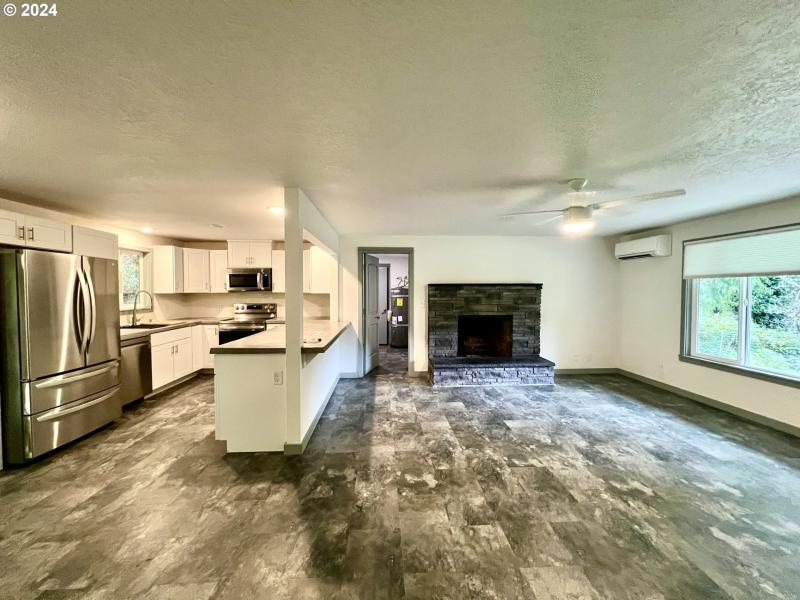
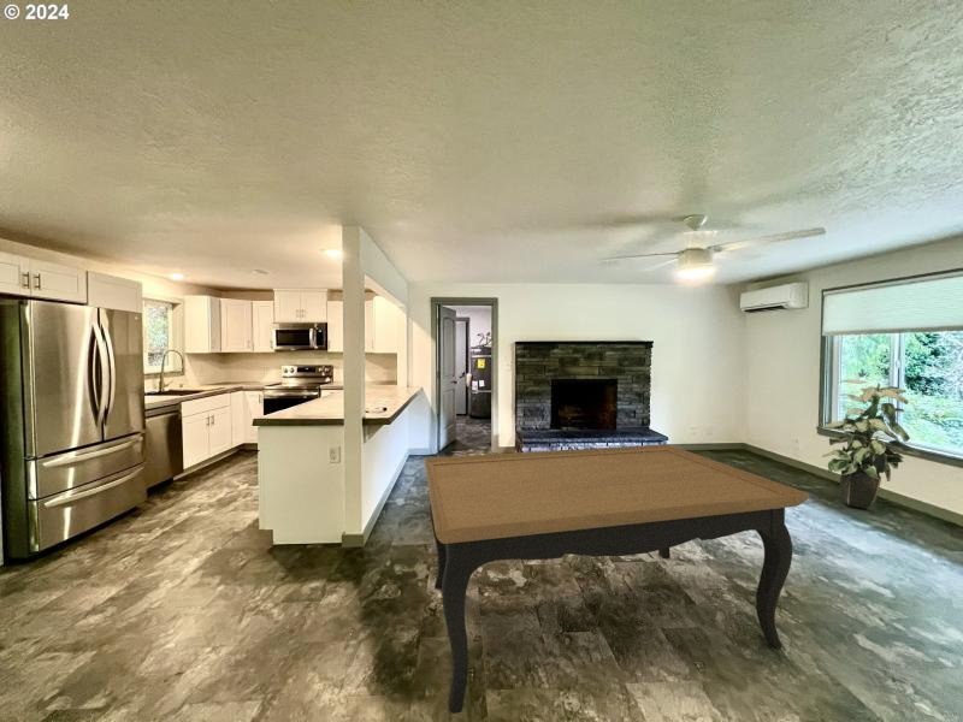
+ indoor plant [821,378,922,511]
+ dining table [423,443,811,715]
